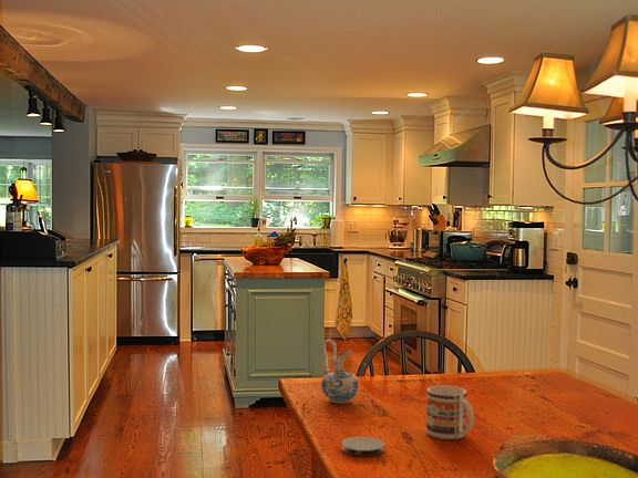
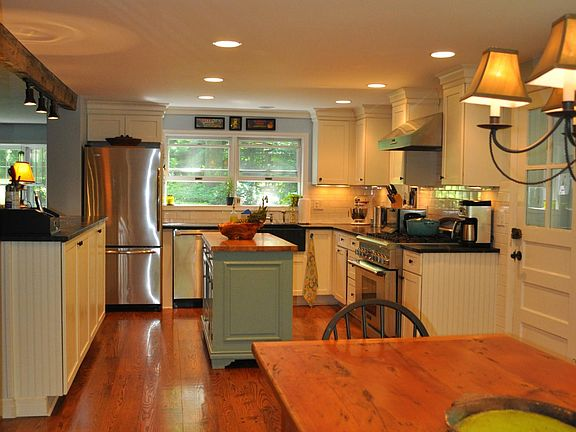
- coaster [340,436,385,457]
- mug [425,384,475,440]
- ceramic pitcher [320,337,359,405]
